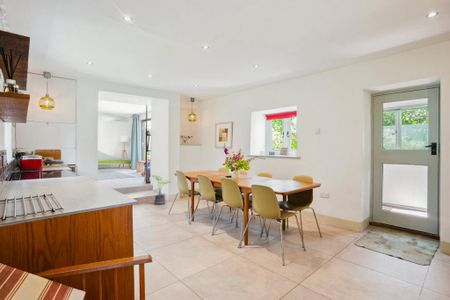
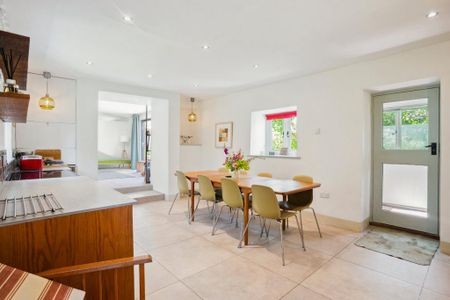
- potted plant [152,174,172,206]
